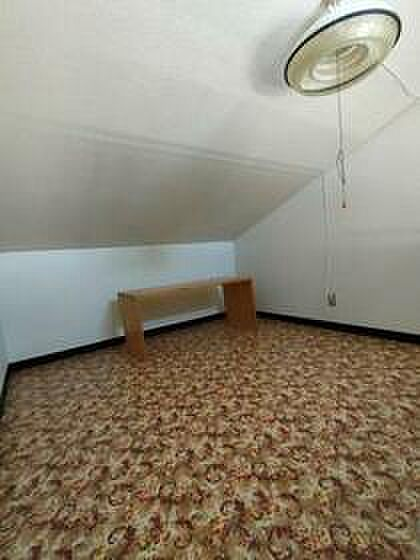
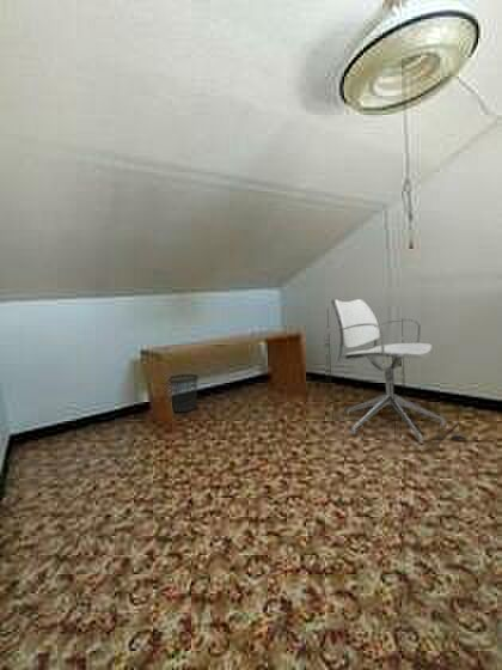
+ wastebasket [167,373,200,413]
+ office chair [323,298,502,457]
